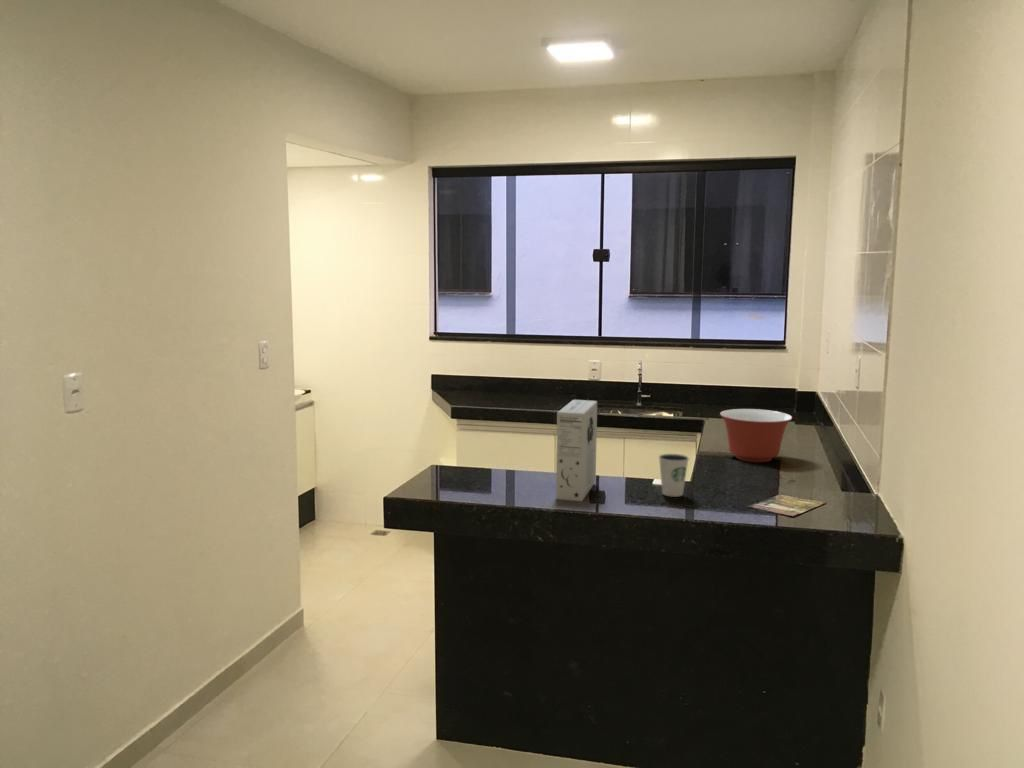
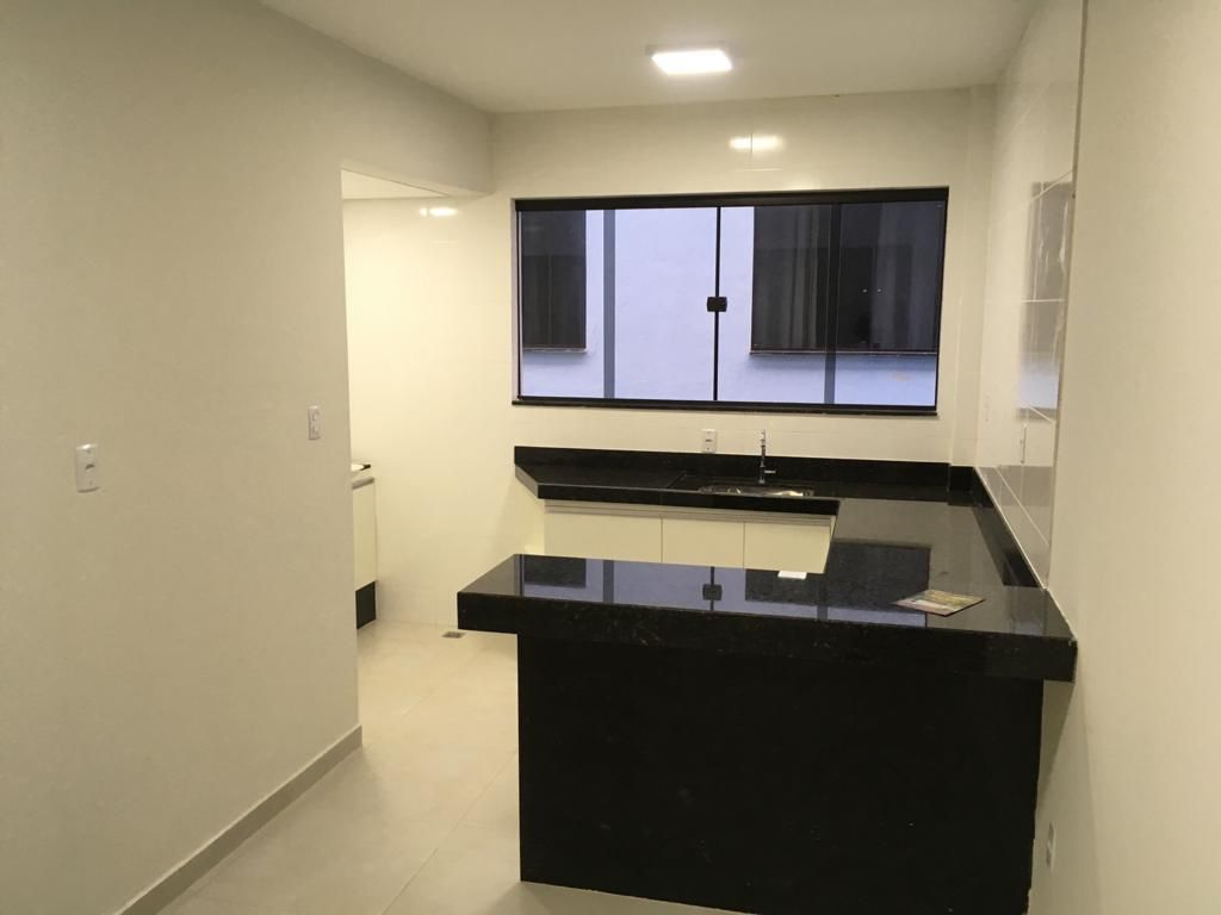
- dixie cup [658,453,690,498]
- mixing bowl [719,408,793,463]
- cereal box [555,399,598,502]
